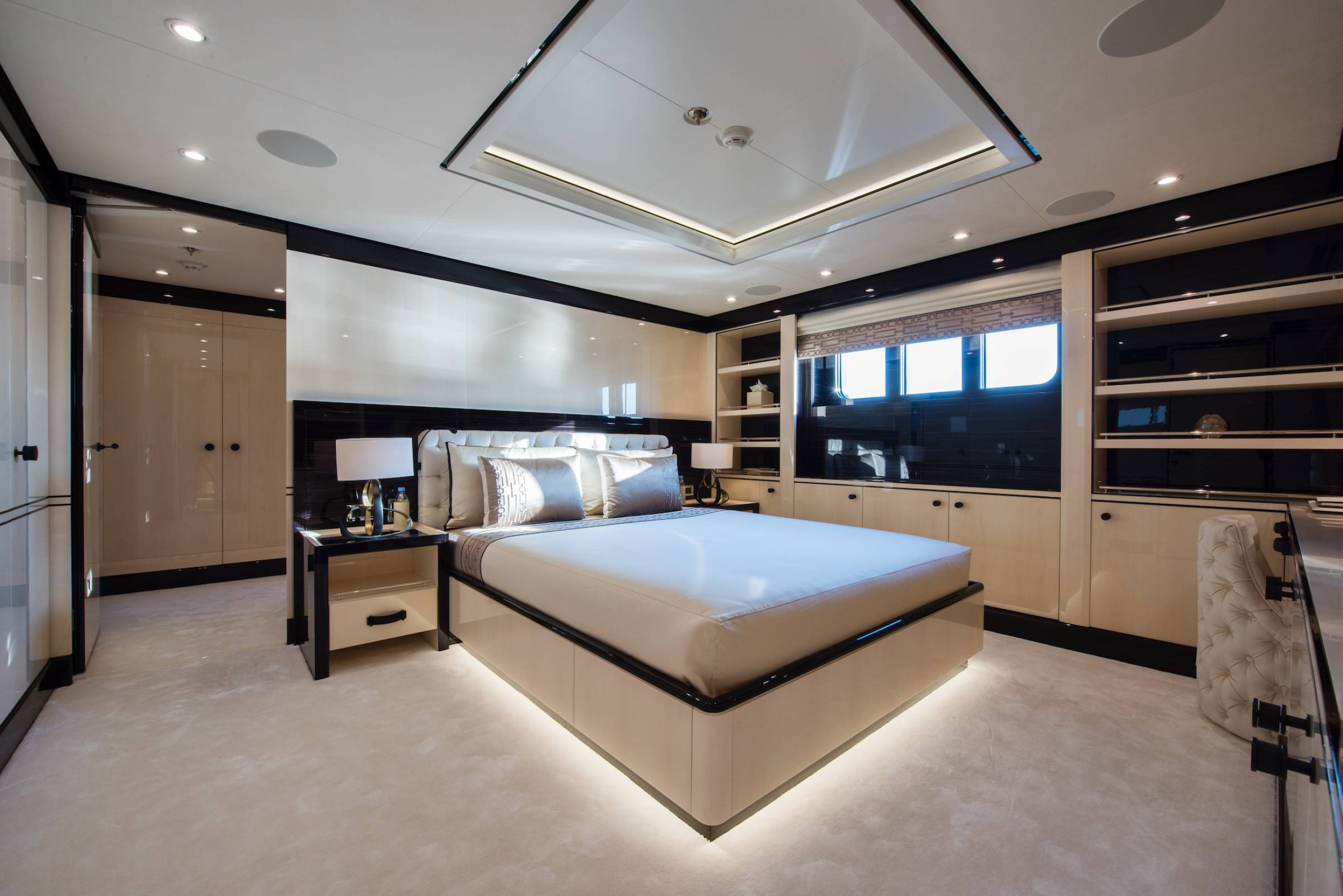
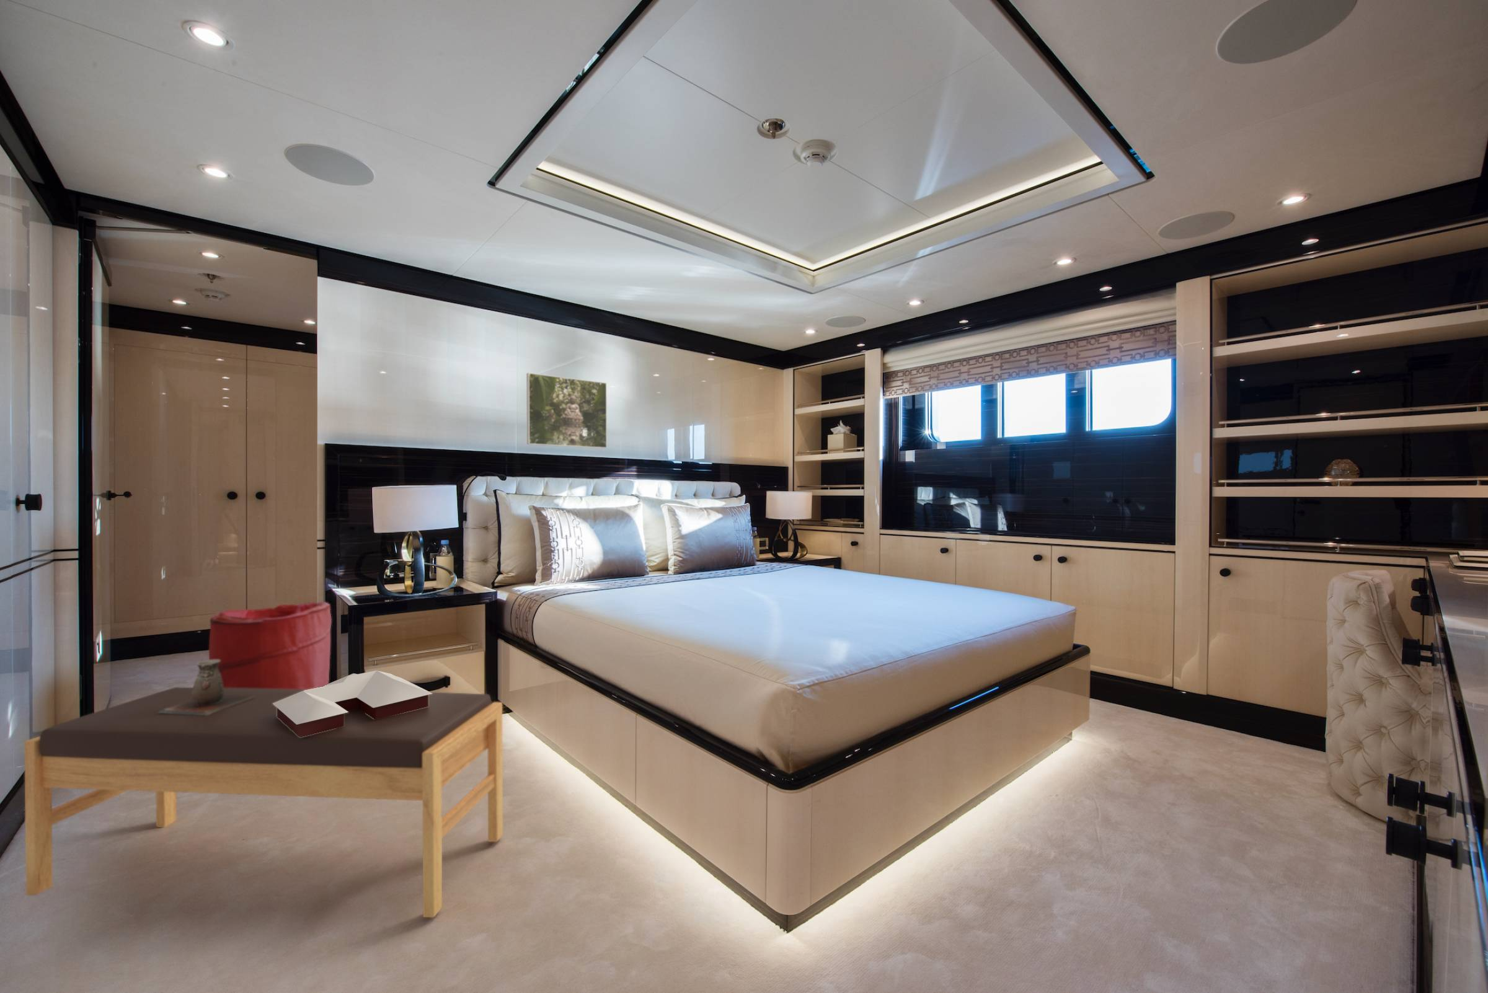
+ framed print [526,372,607,449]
+ bench [23,687,503,918]
+ laundry hamper [208,602,332,689]
+ books [273,670,432,737]
+ decorative vase [160,659,256,715]
